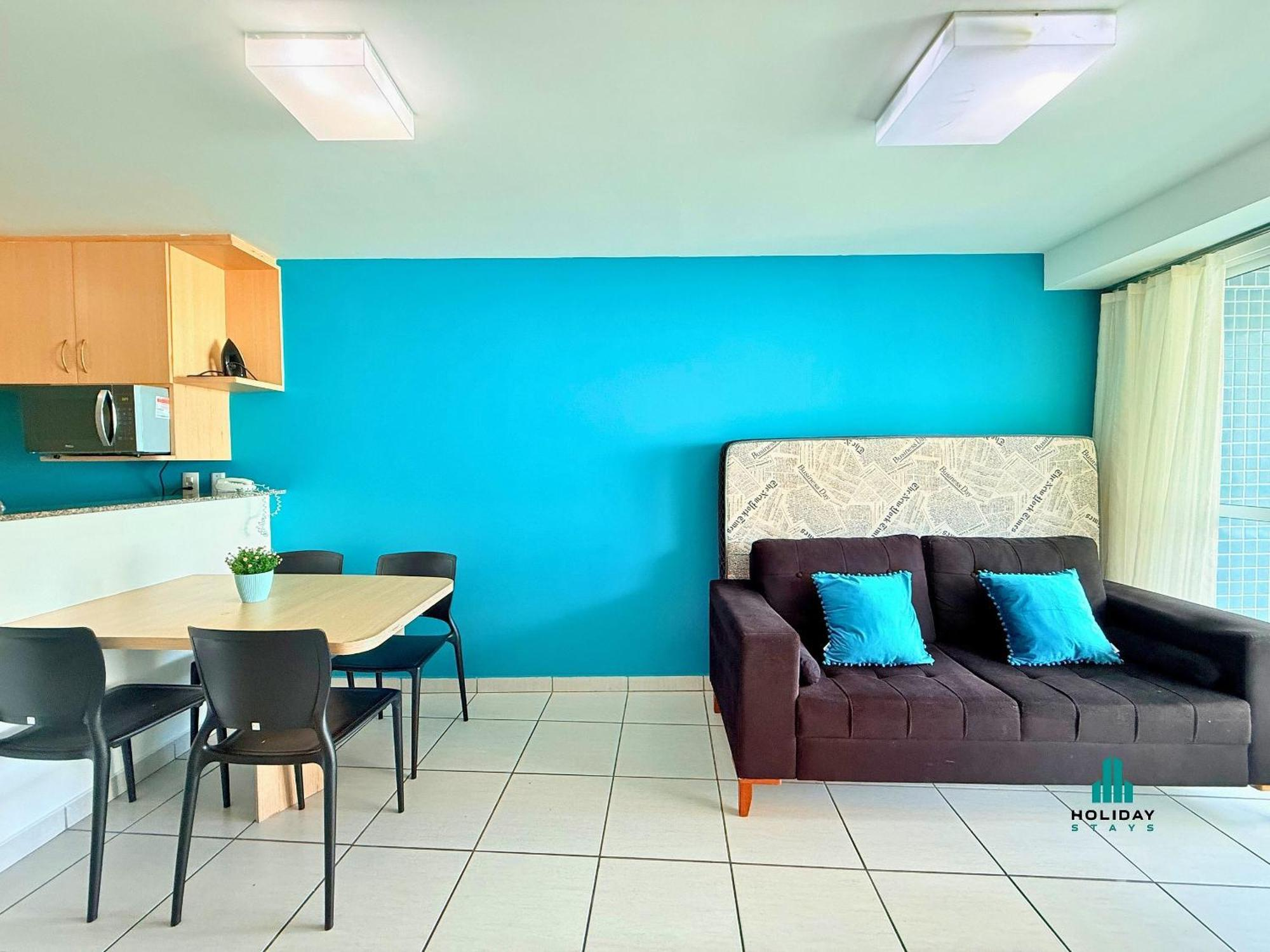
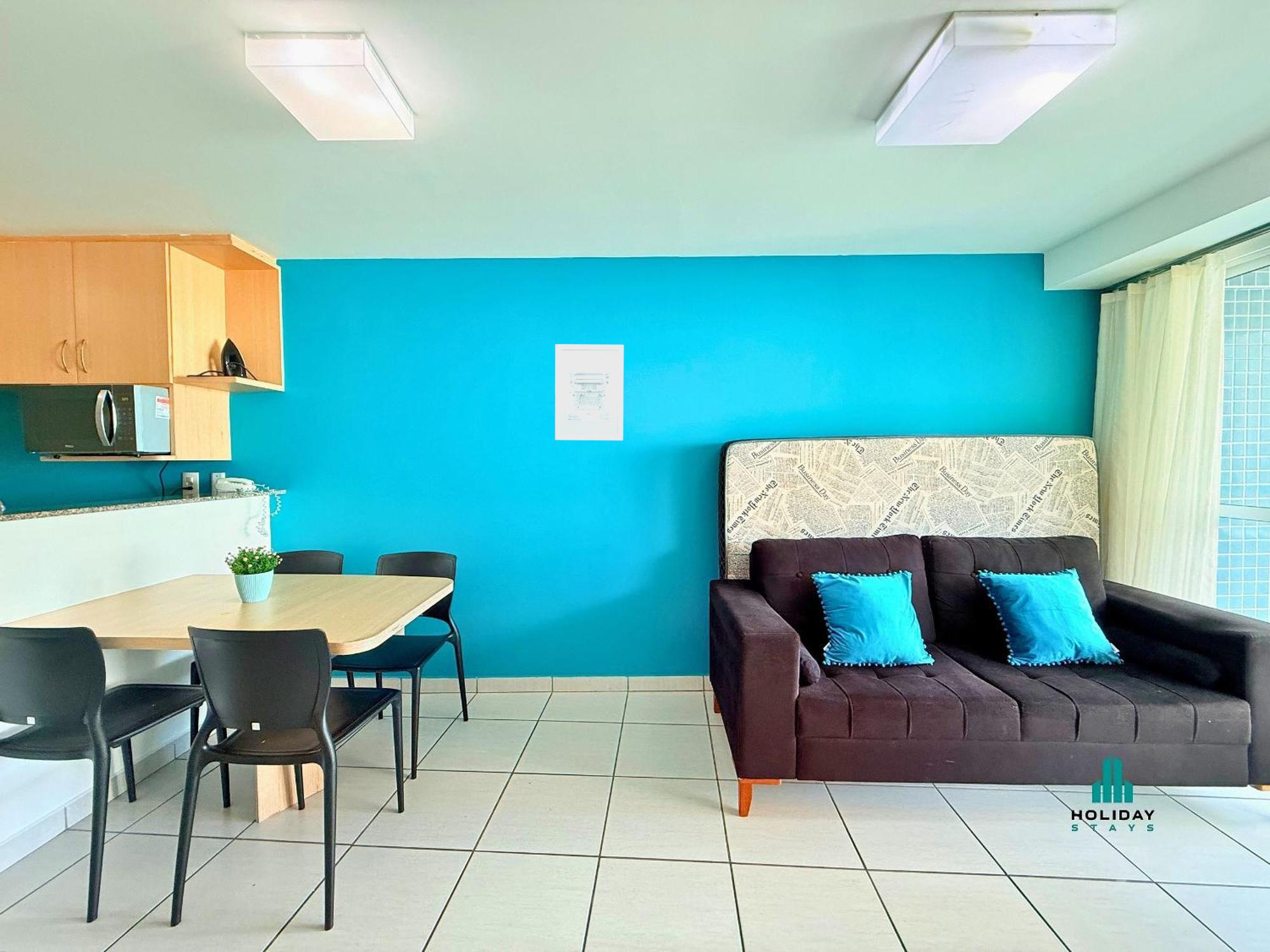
+ wall art [554,343,624,441]
